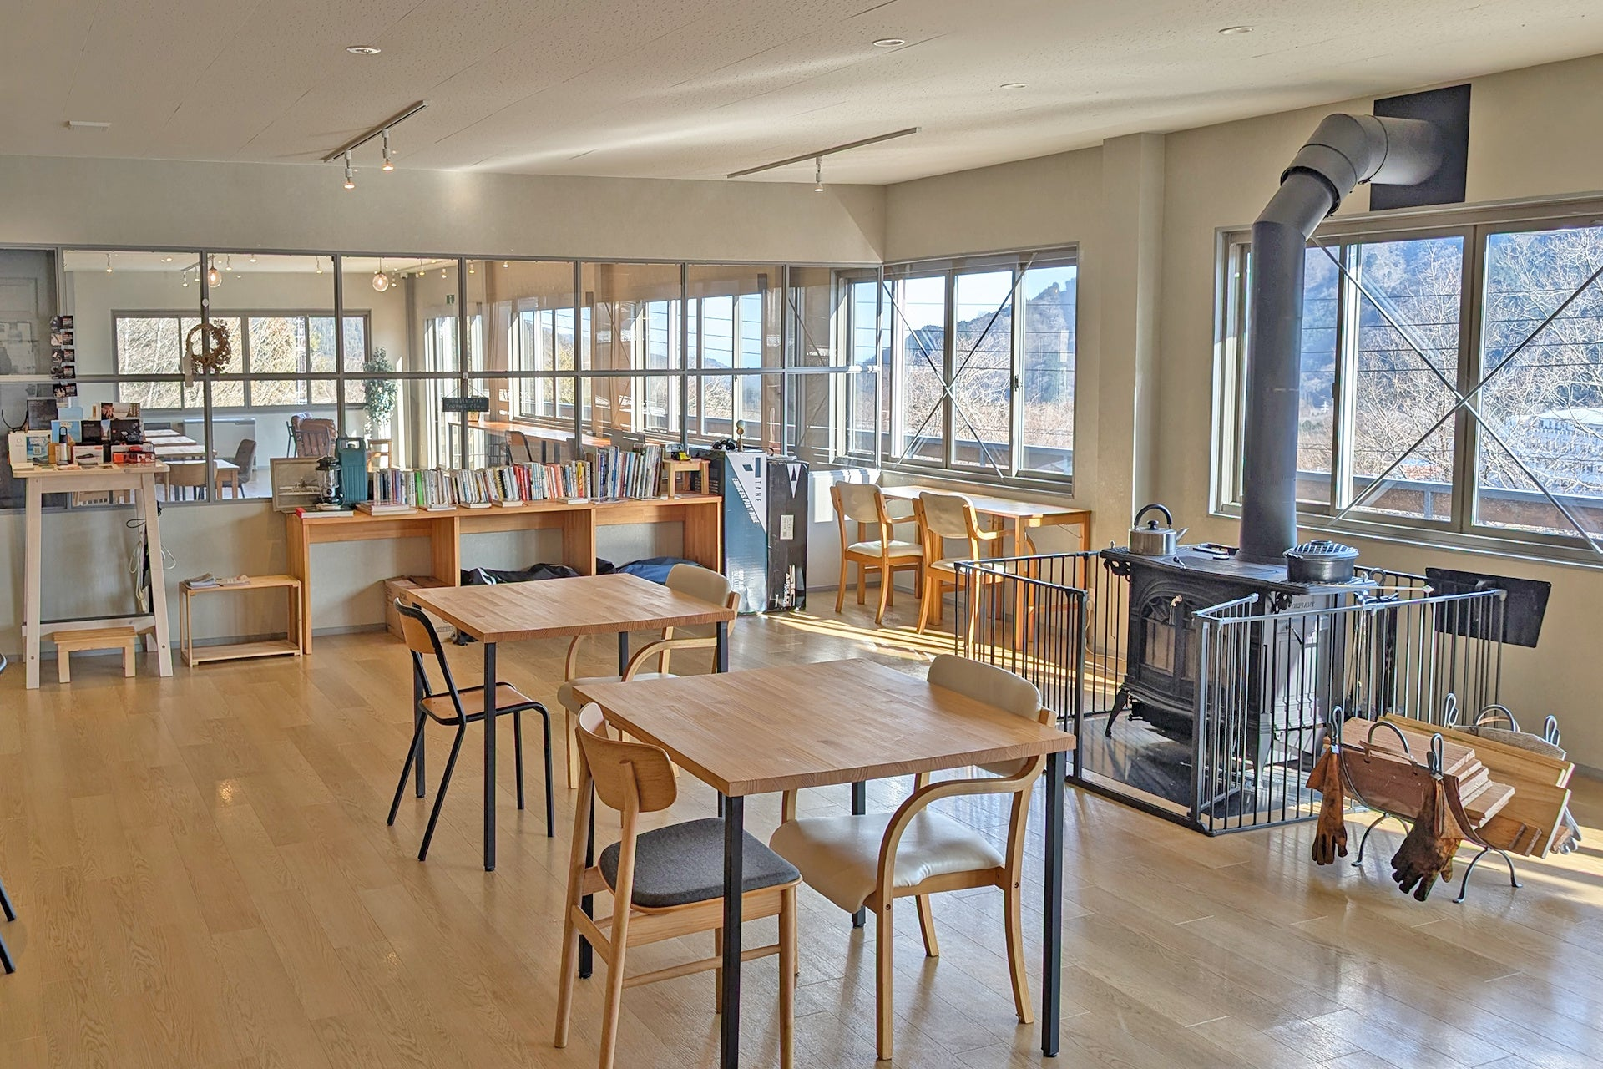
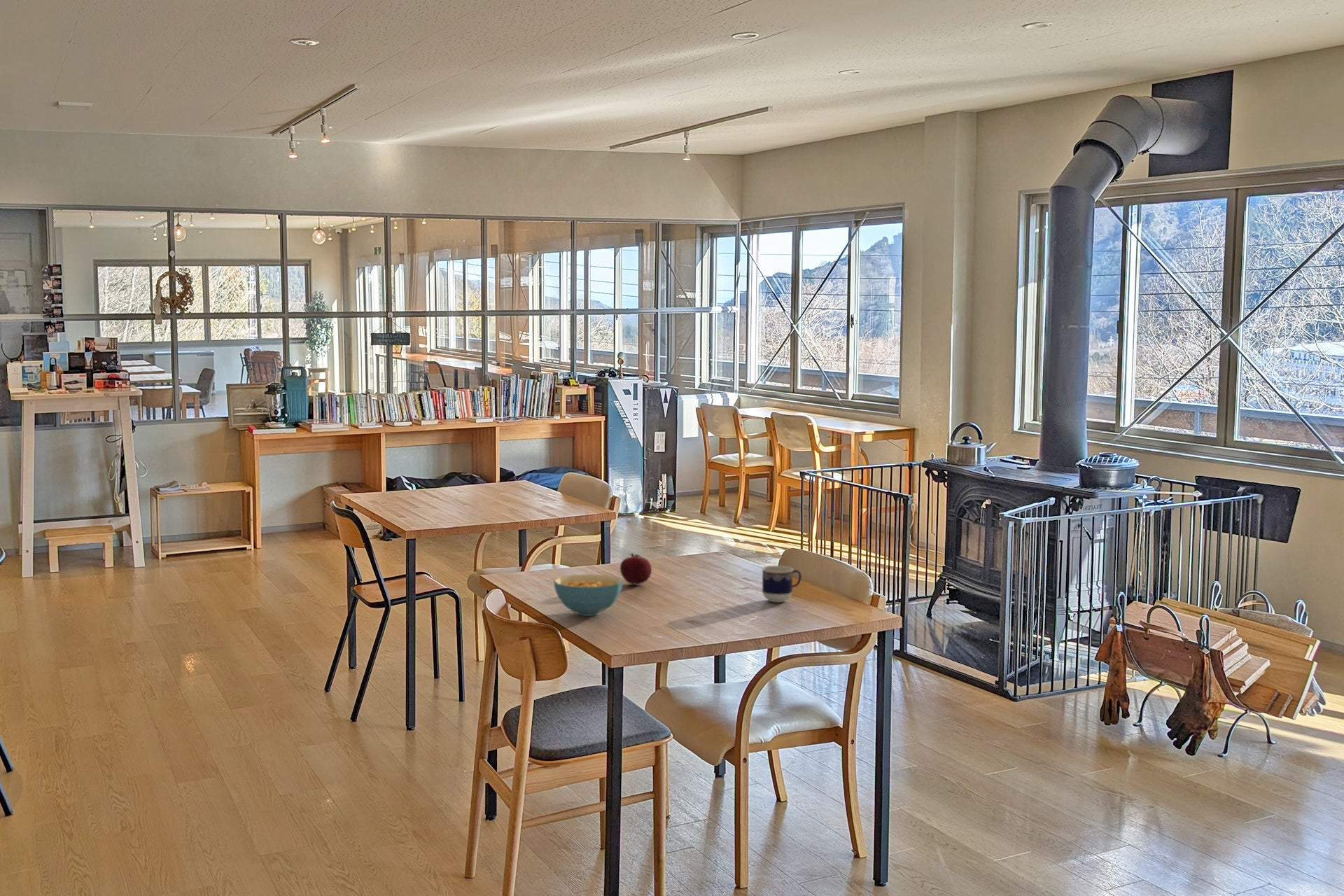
+ fruit [619,552,652,585]
+ cereal bowl [553,573,624,617]
+ cup [761,565,802,603]
